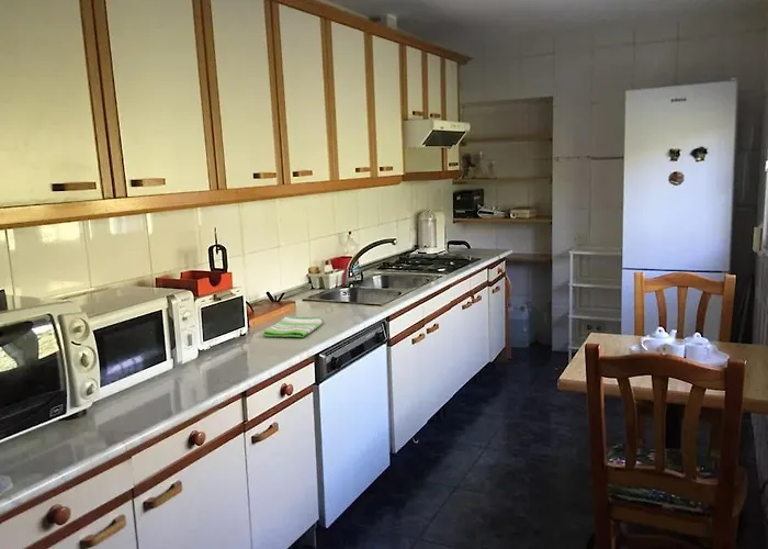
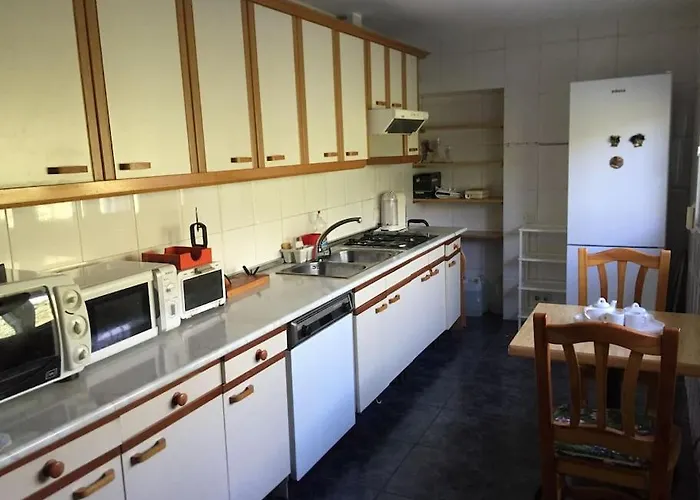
- dish towel [262,314,325,338]
